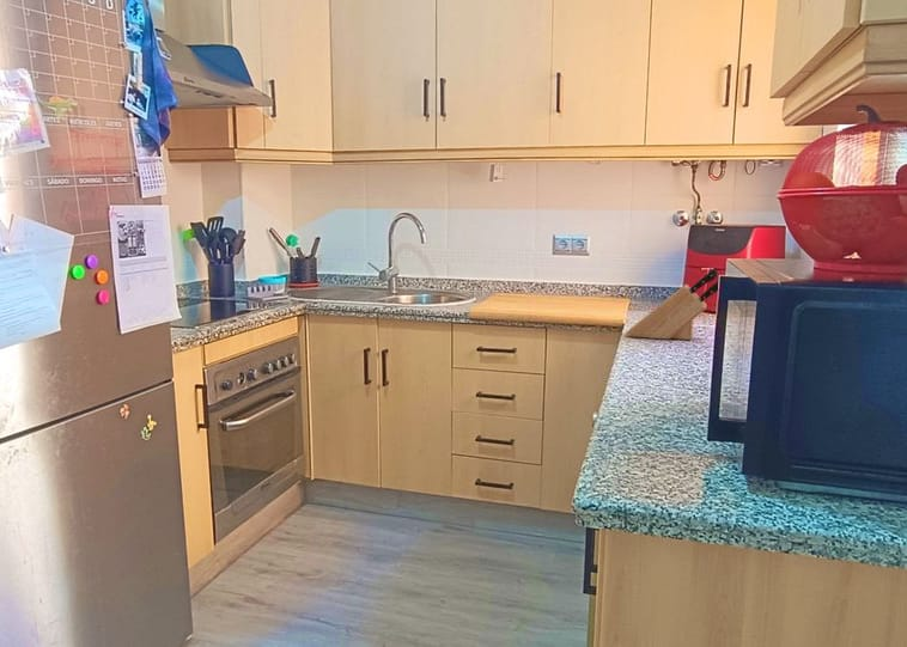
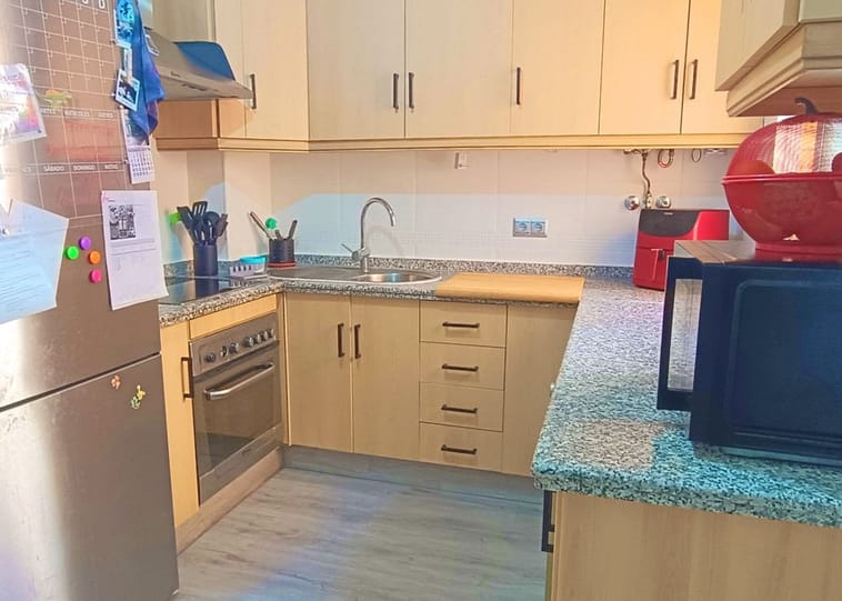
- knife block [625,268,719,341]
